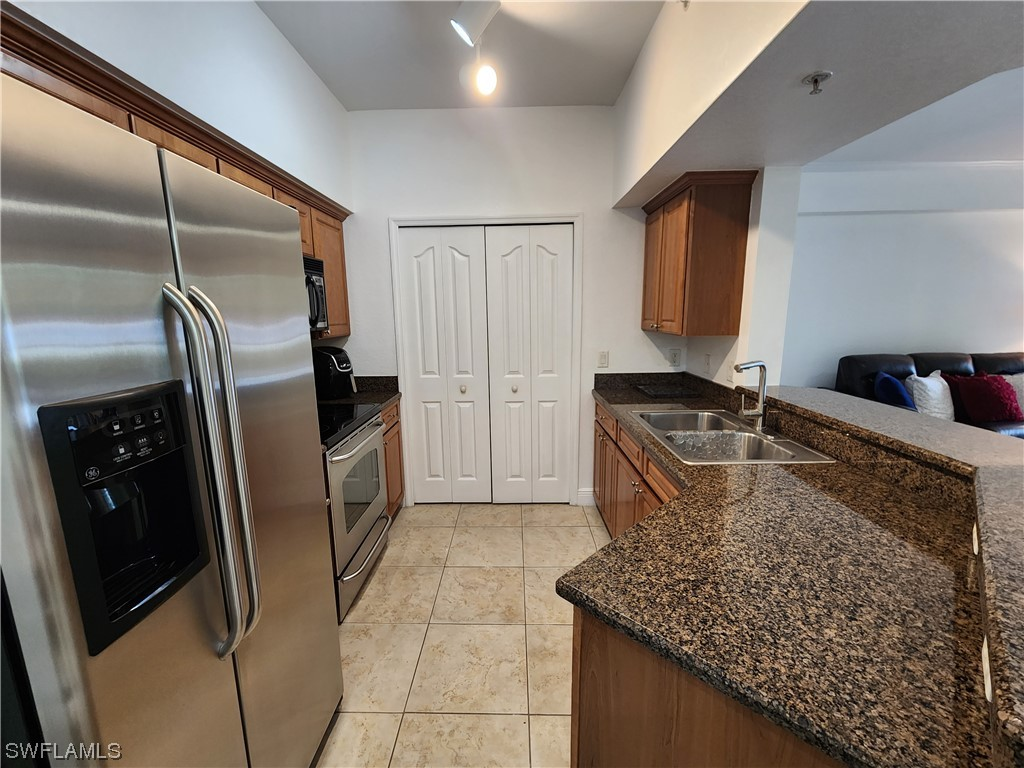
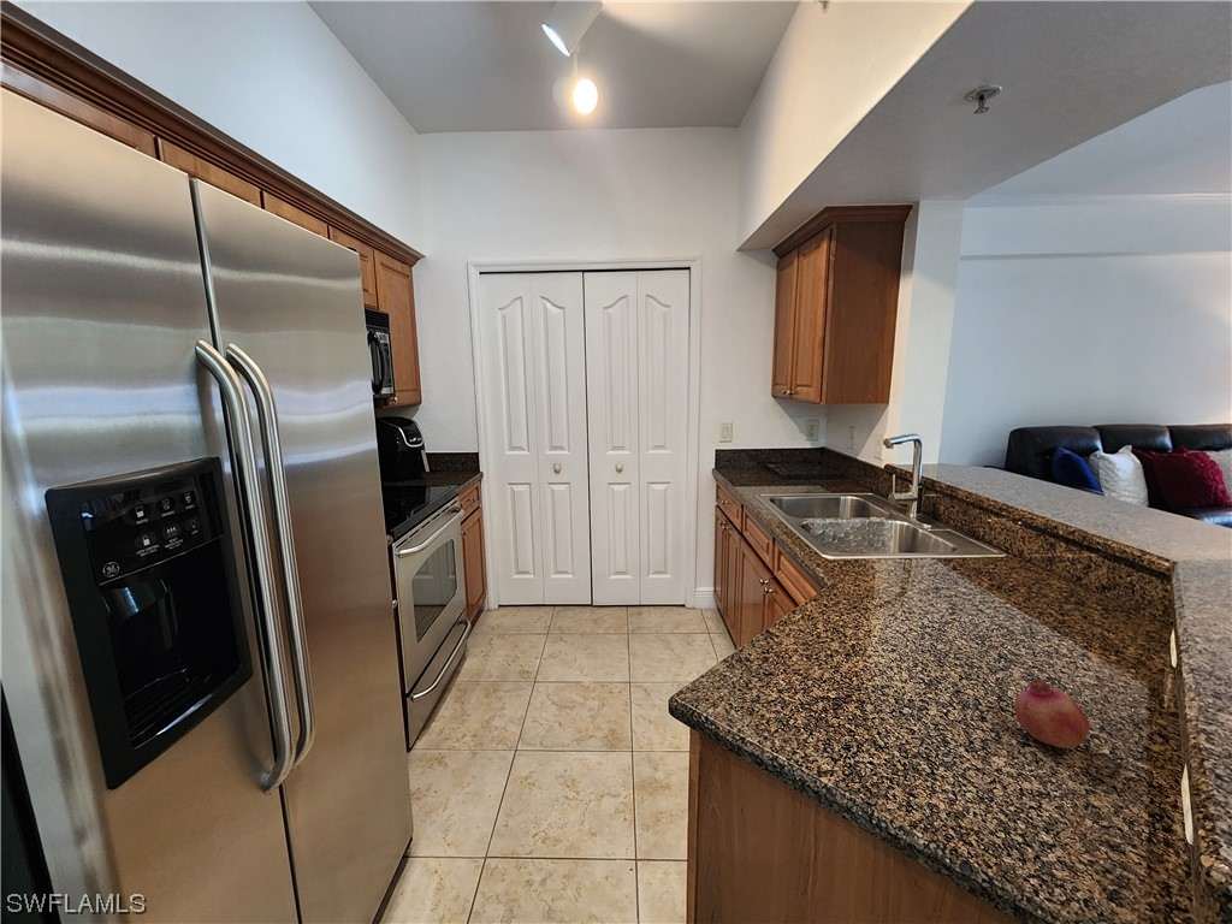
+ fruit [1014,677,1091,750]
